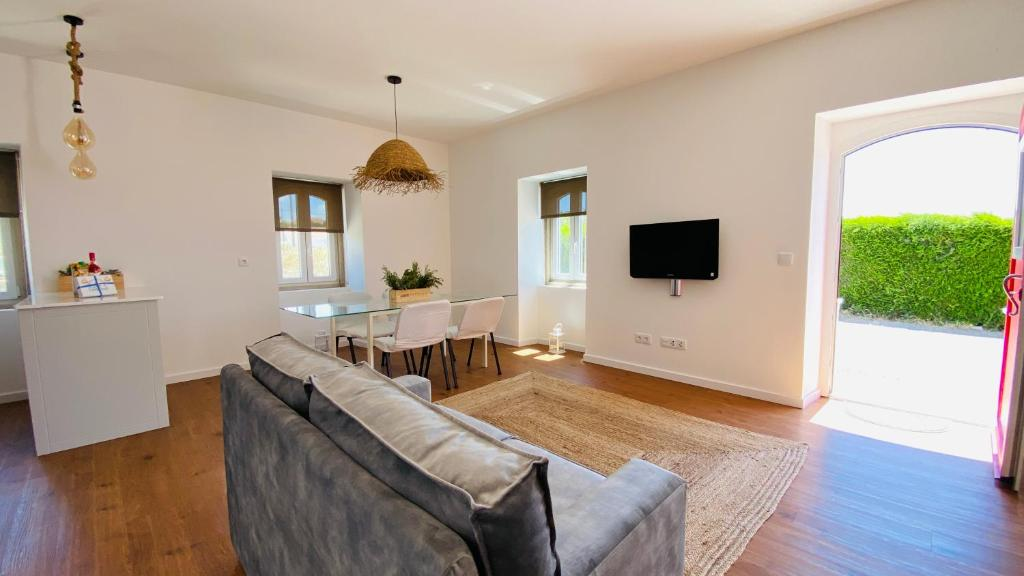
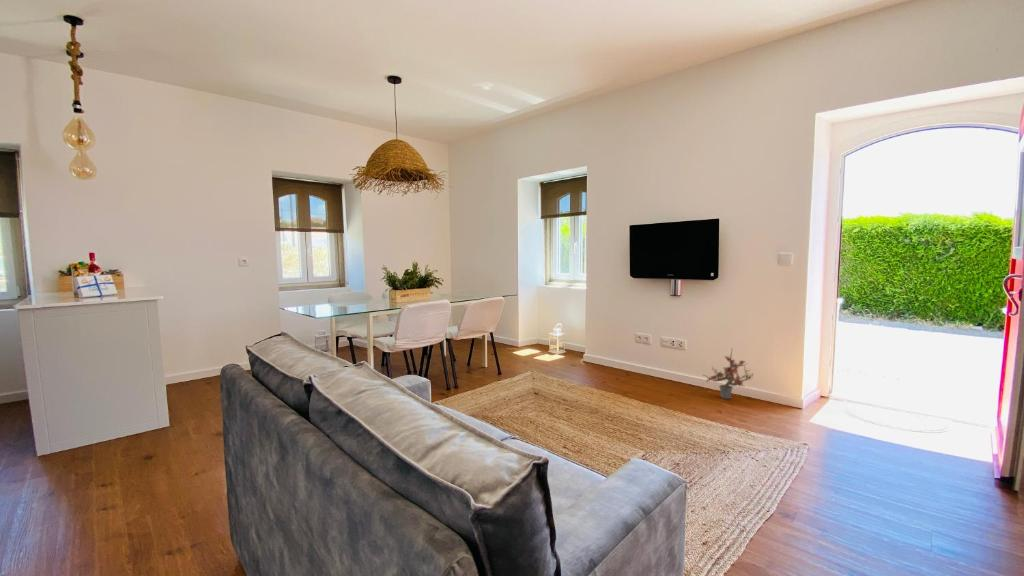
+ potted plant [703,349,754,400]
